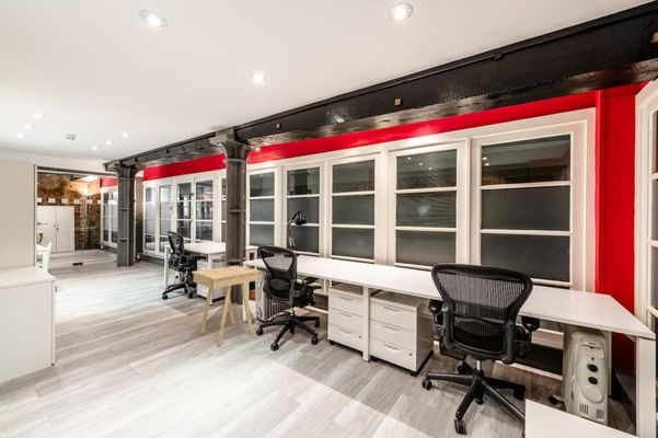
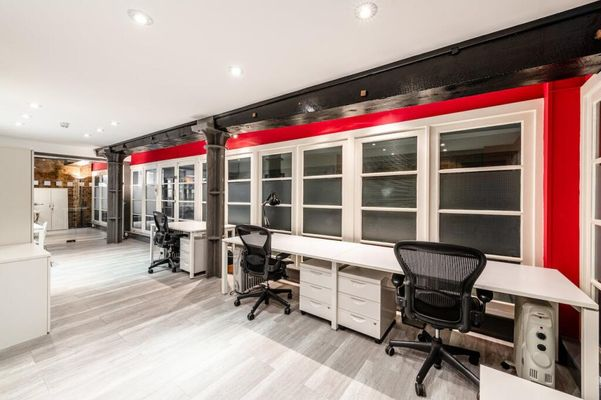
- side table [191,265,261,346]
